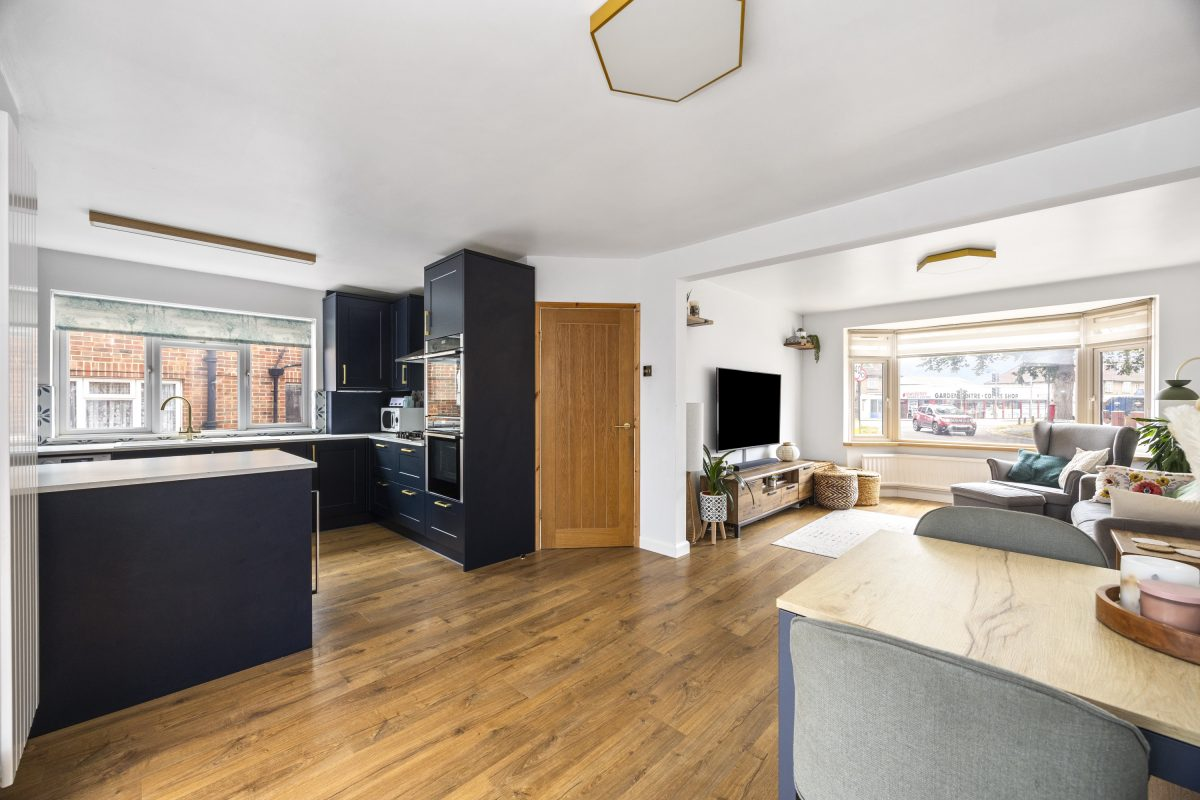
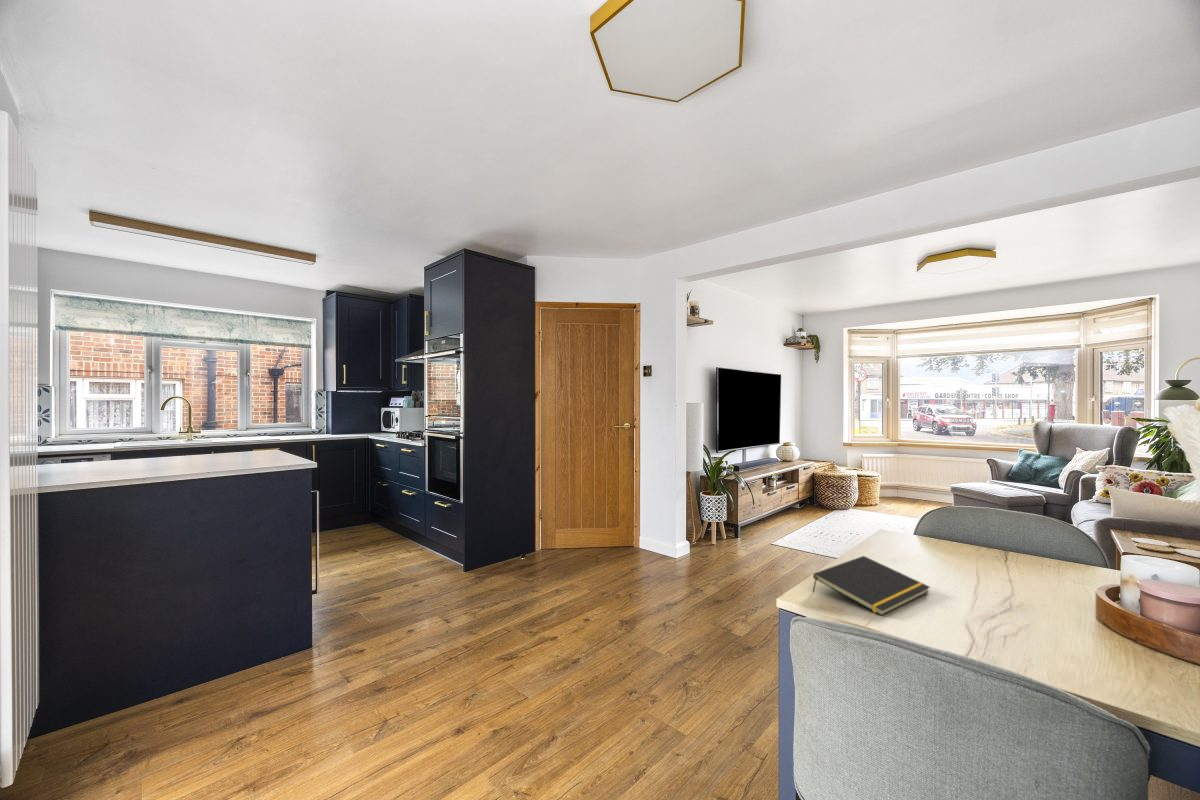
+ notepad [811,555,931,617]
